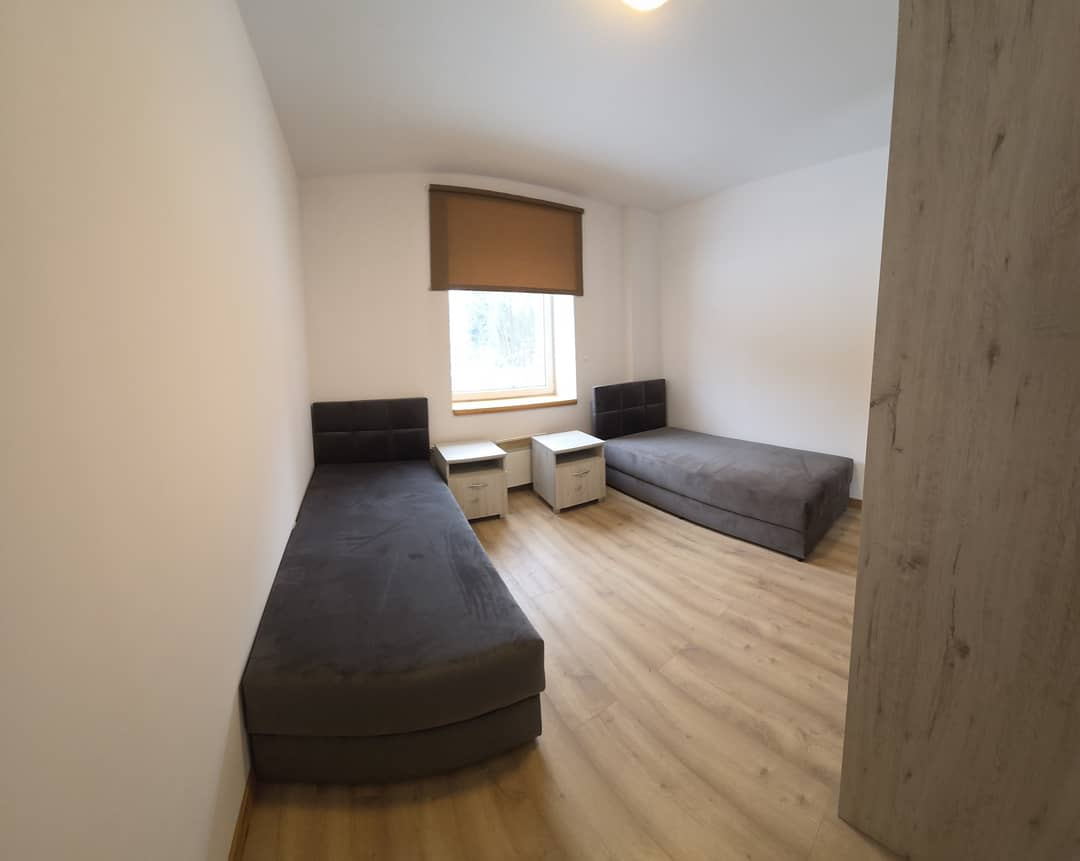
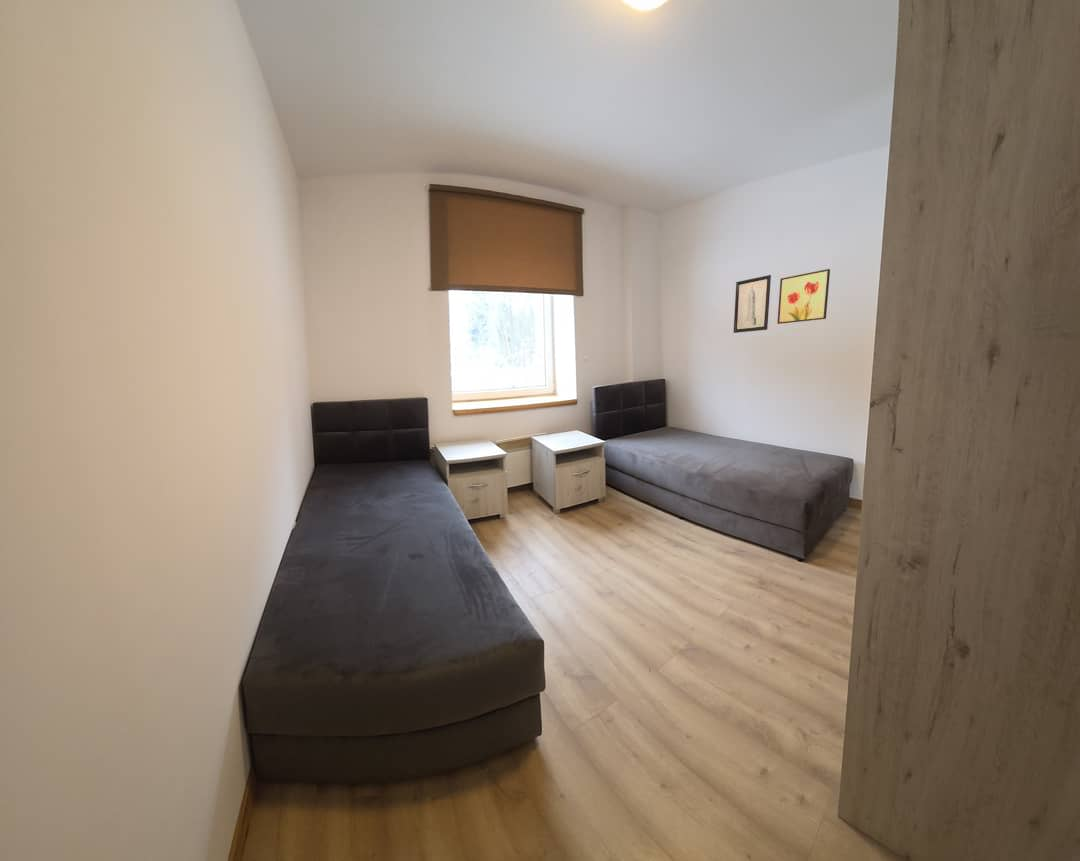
+ wall art [776,268,831,325]
+ wall art [733,274,772,334]
